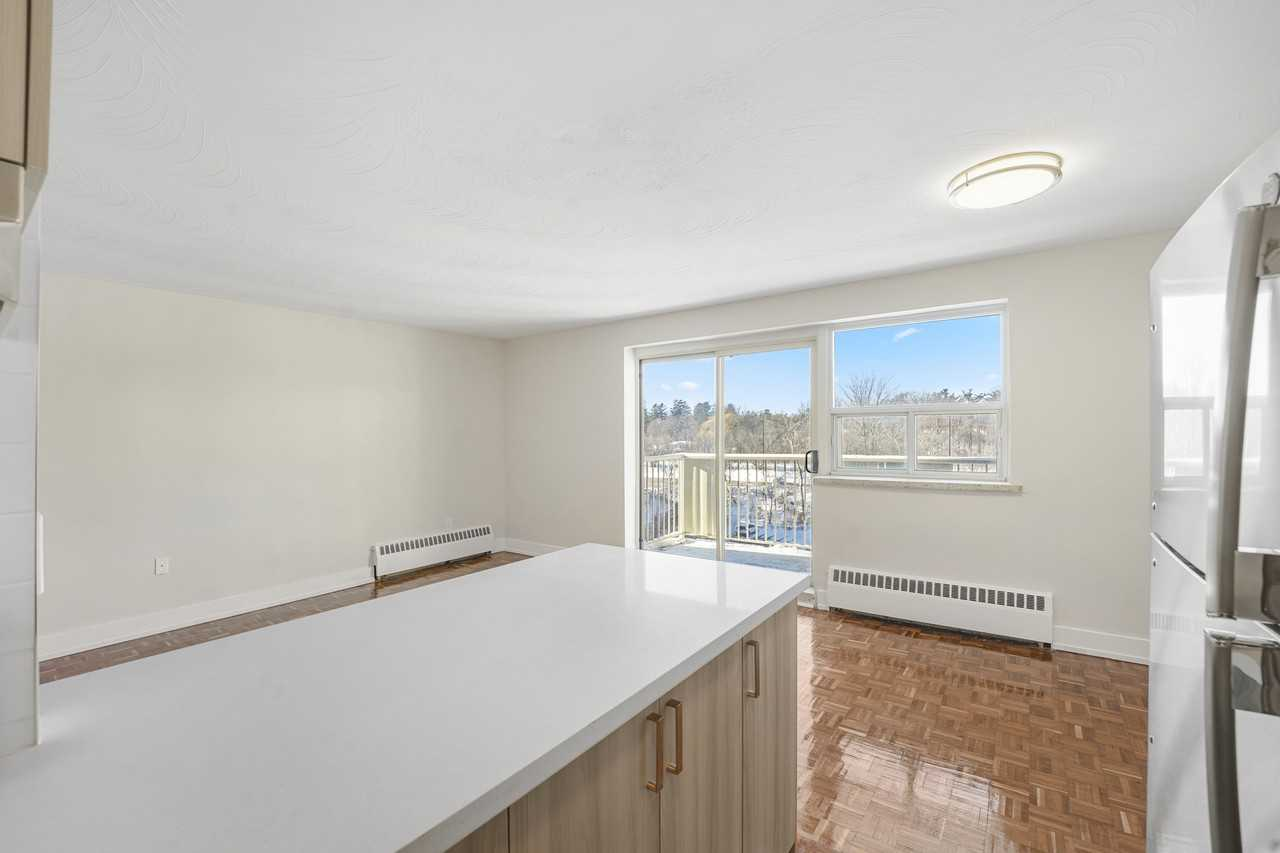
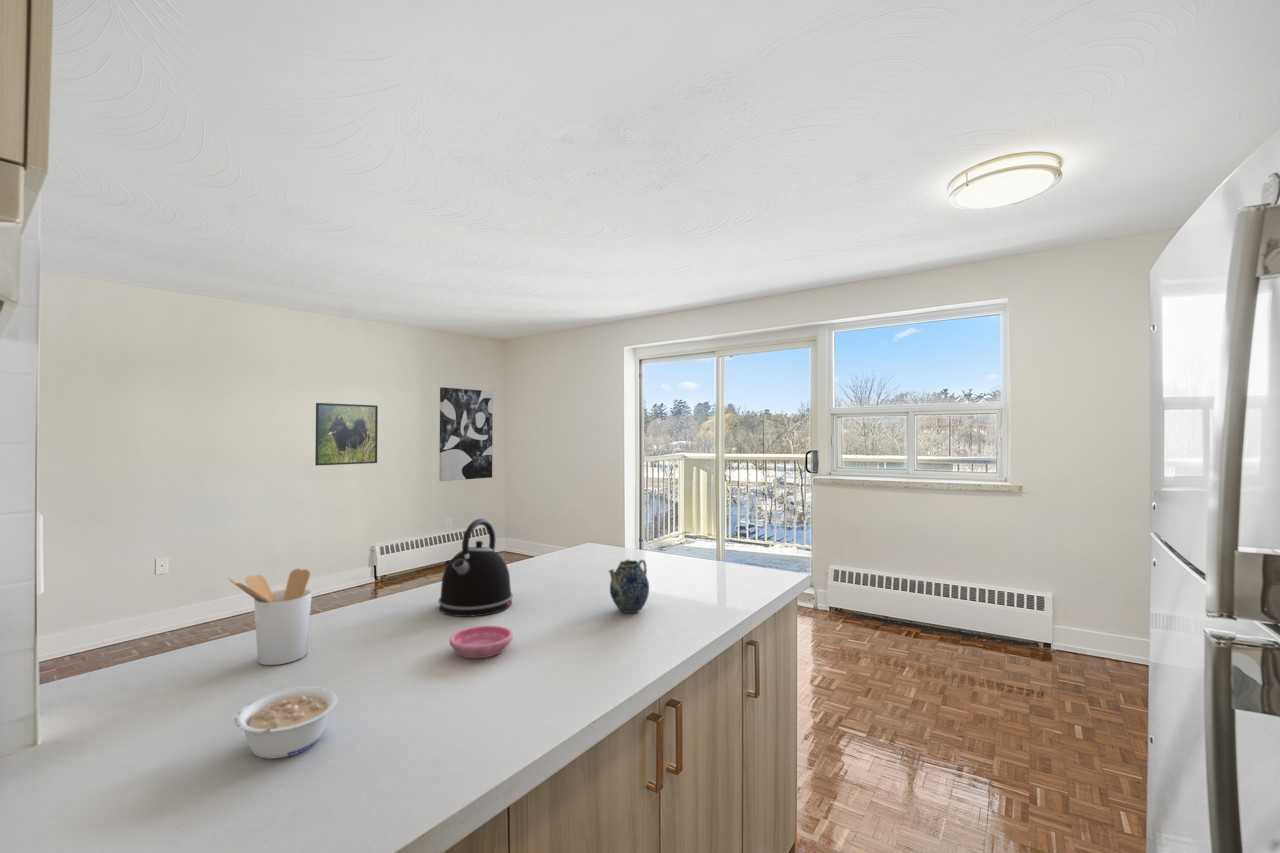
+ teapot [608,558,650,614]
+ legume [234,686,338,760]
+ wall art [438,386,494,482]
+ utensil holder [228,568,313,666]
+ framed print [314,402,379,467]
+ saucer [448,625,514,659]
+ kettle [437,518,514,618]
